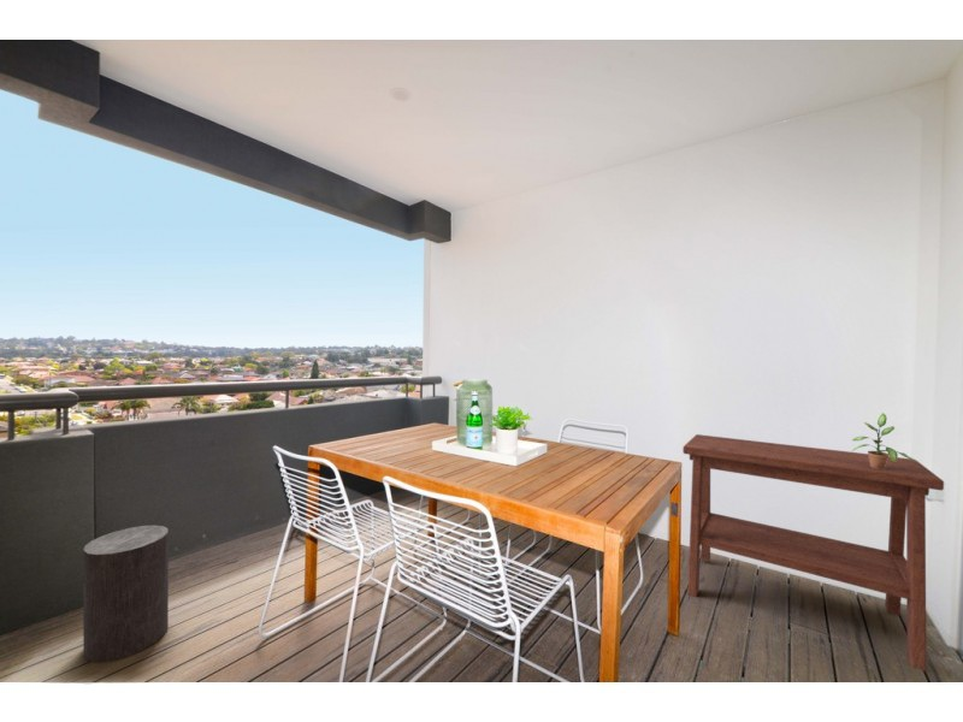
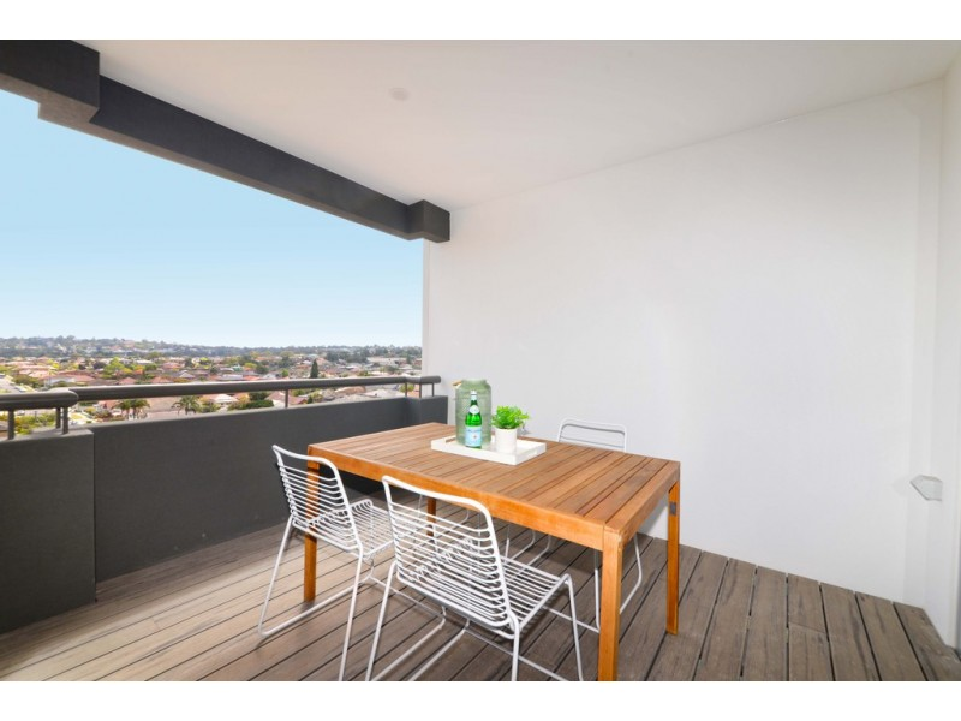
- potted plant [851,412,916,468]
- side table [681,433,945,673]
- stool [82,523,170,664]
